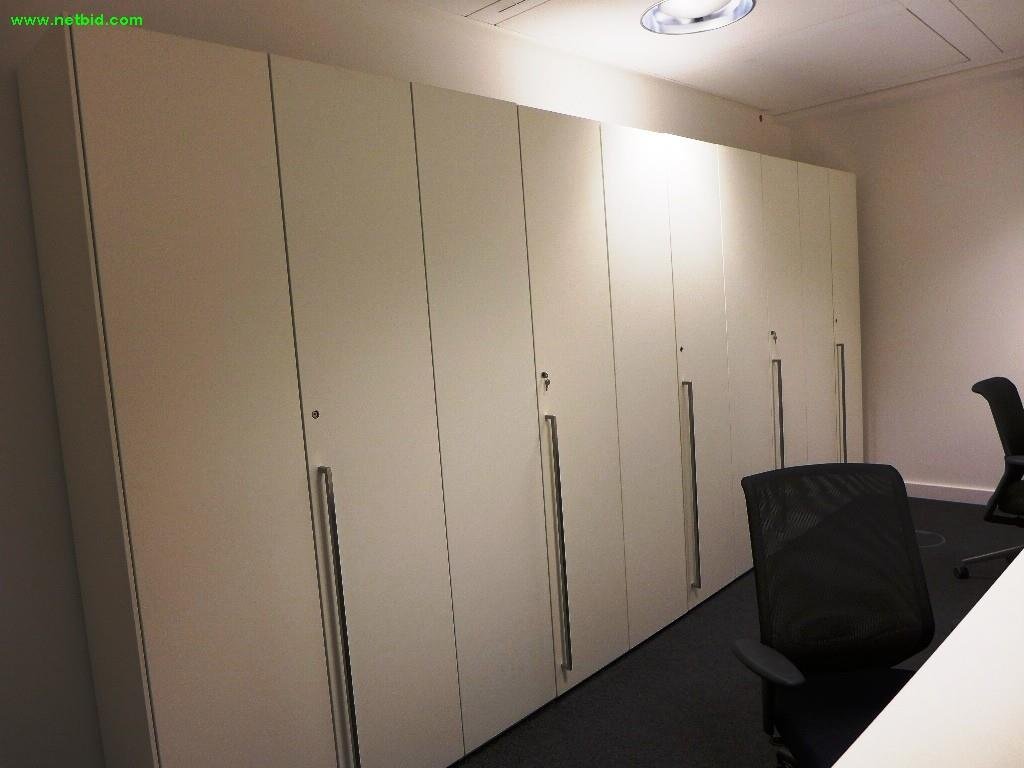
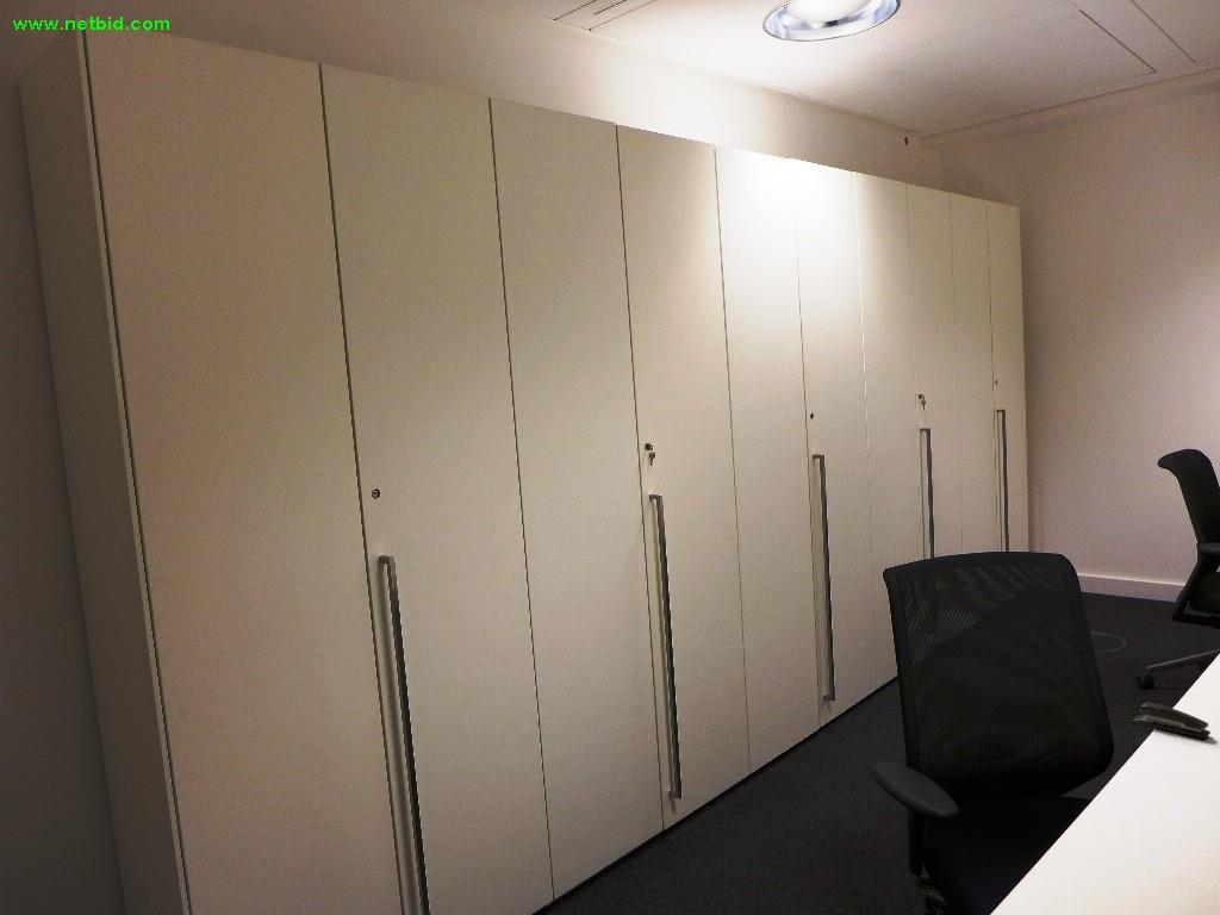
+ stapler [1131,701,1212,740]
